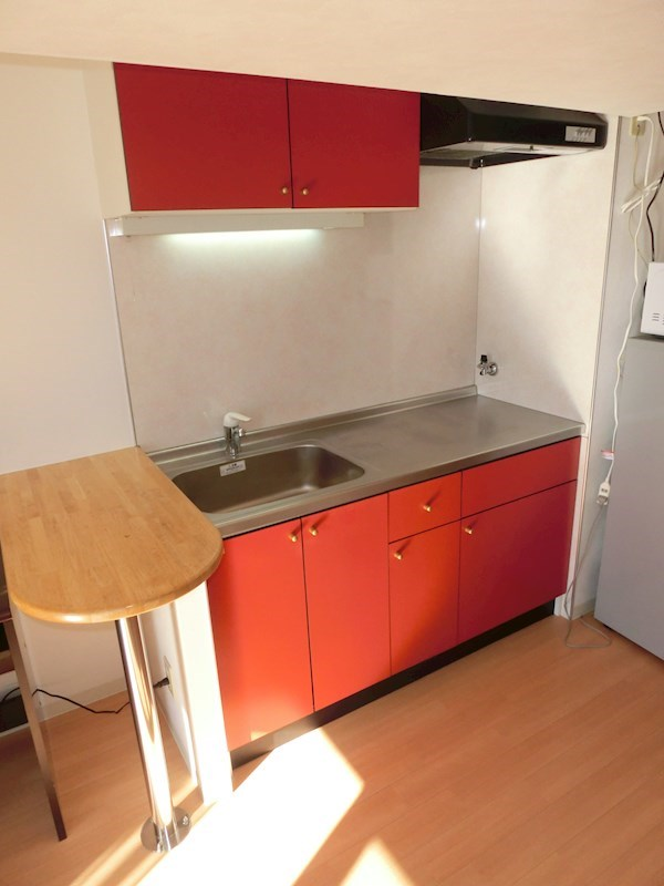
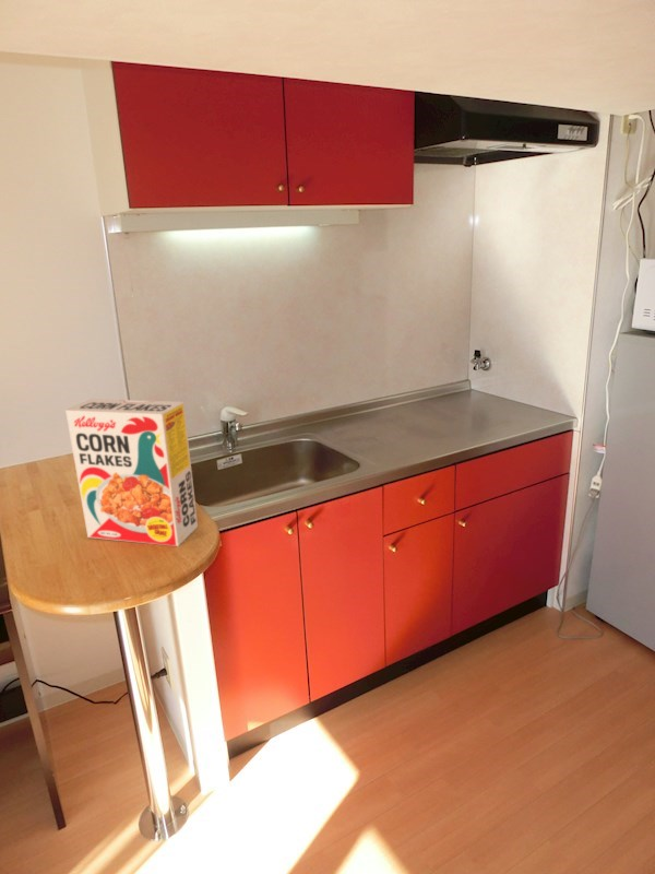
+ cereal box [64,398,199,547]
